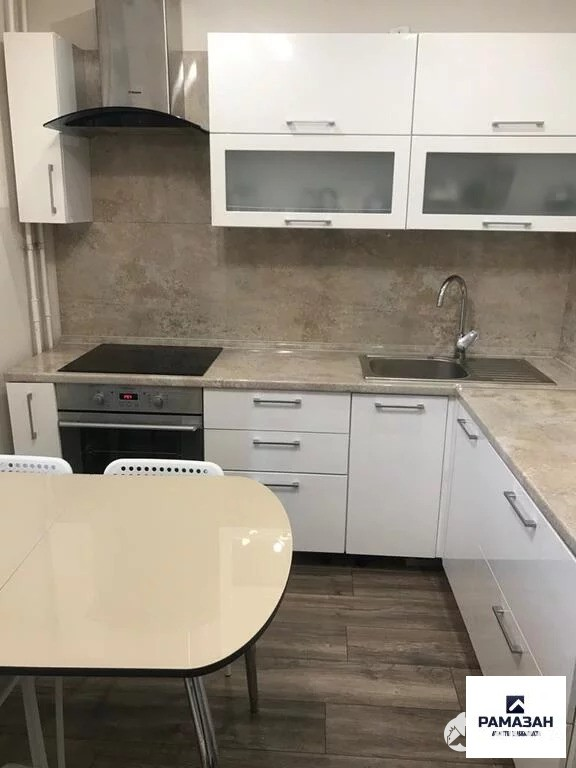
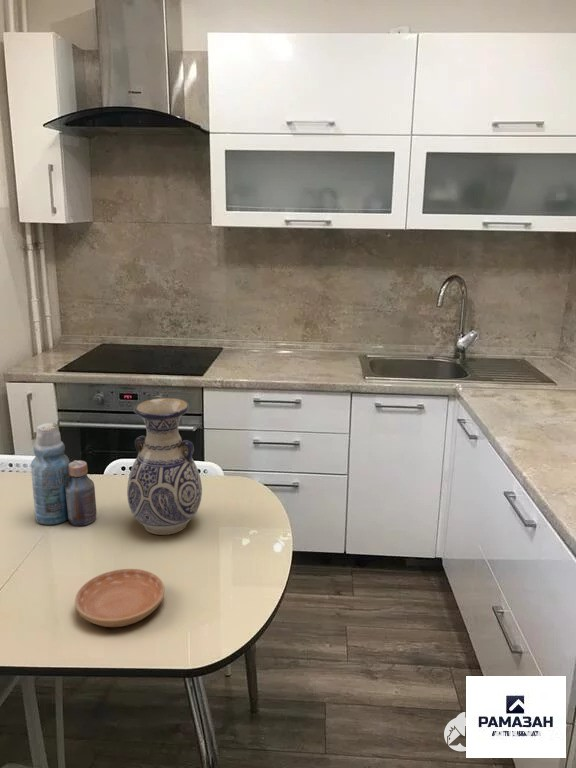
+ vase [126,397,203,536]
+ bottle [30,422,98,527]
+ saucer [74,568,166,628]
